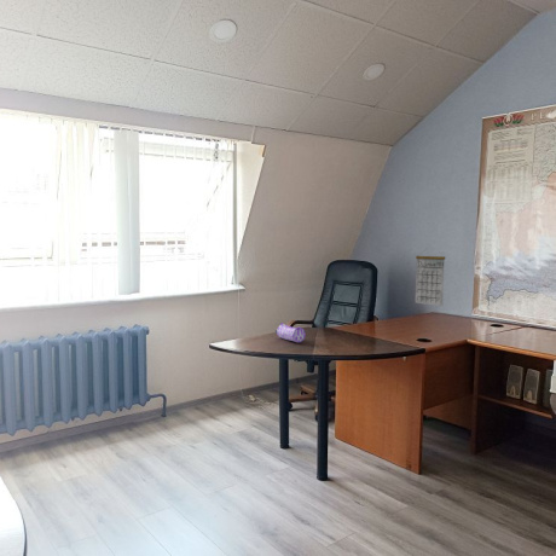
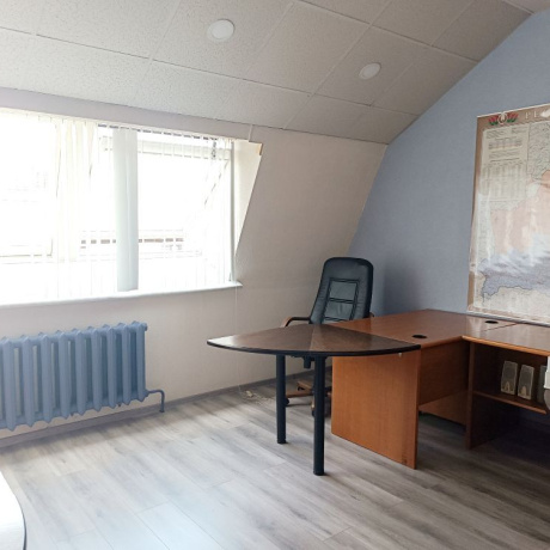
- calendar [415,247,446,307]
- pencil case [274,322,307,343]
